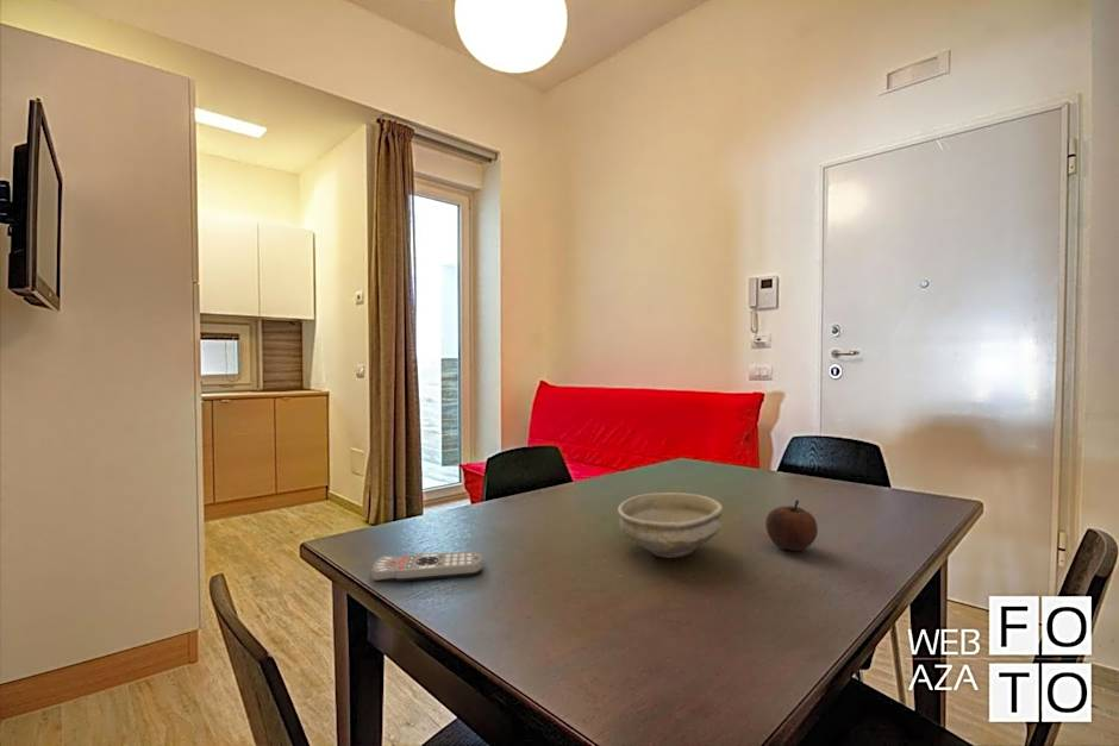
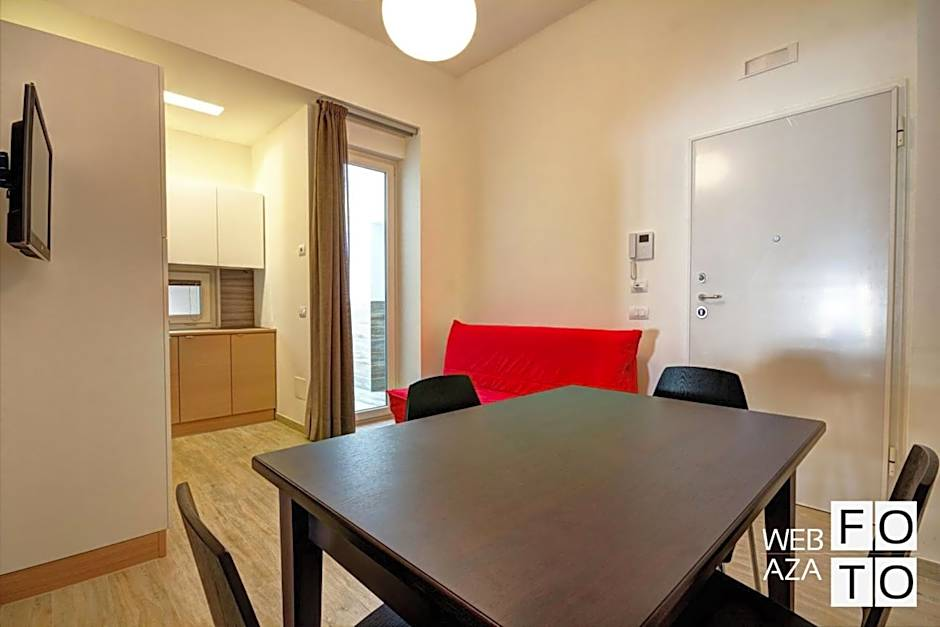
- fruit [764,499,819,552]
- remote control [369,551,486,584]
- bowl [617,491,724,559]
